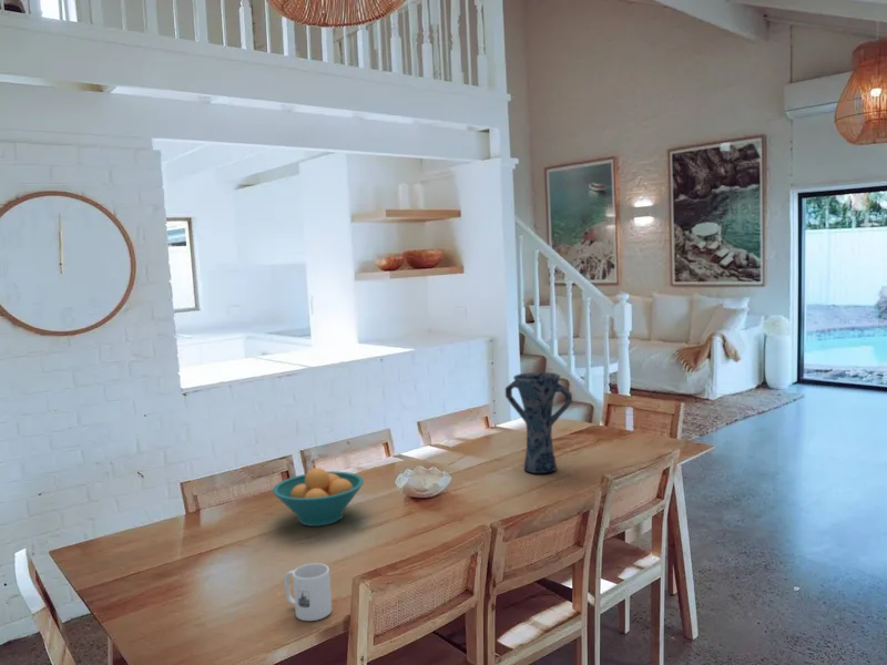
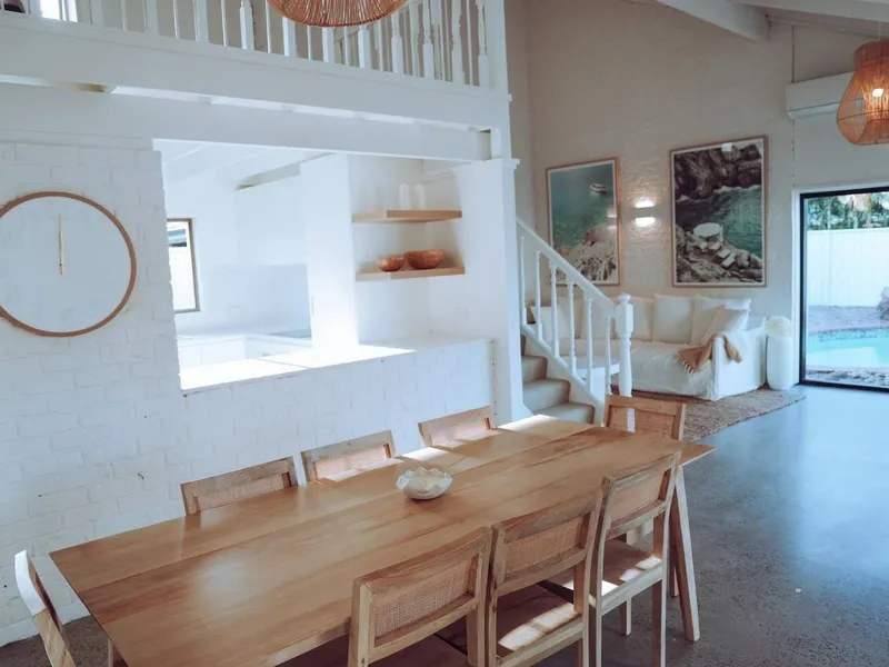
- vase [504,371,573,474]
- fruit bowl [272,467,365,528]
- mug [284,562,333,622]
